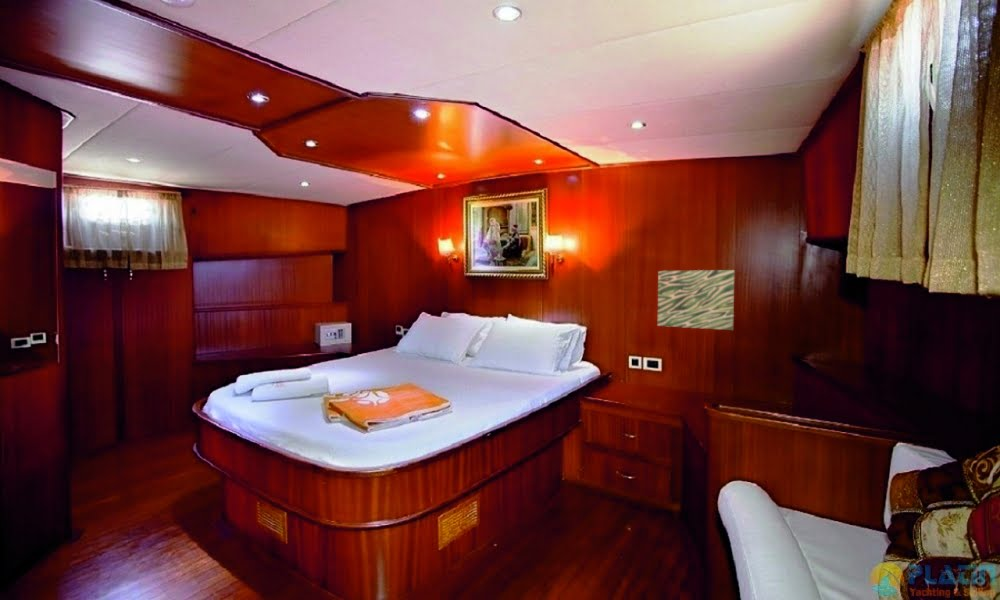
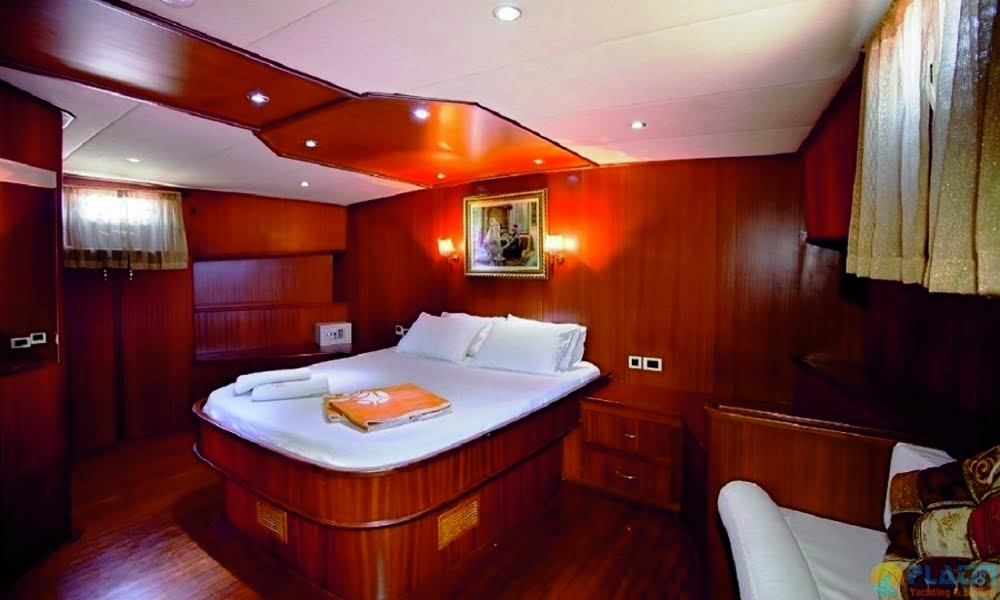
- wall art [657,269,735,331]
